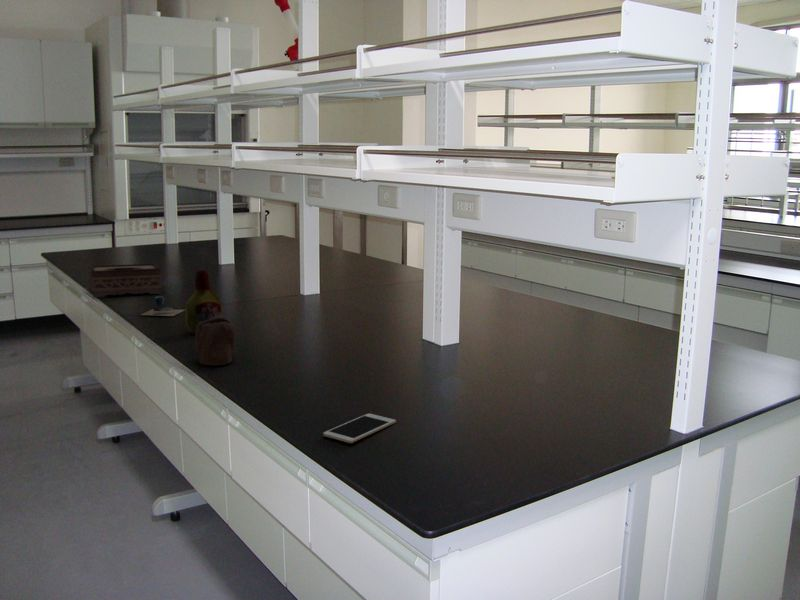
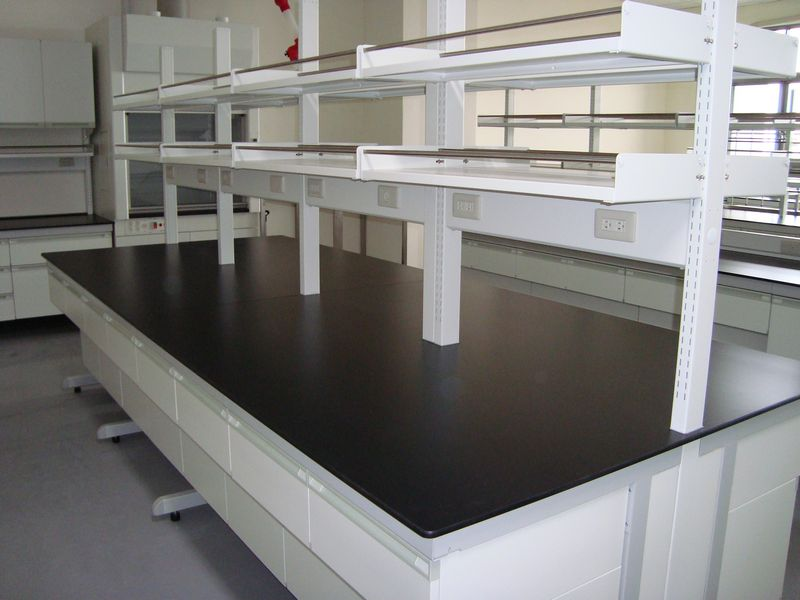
- cup [140,295,185,317]
- cell phone [322,413,397,444]
- mug [194,317,237,366]
- bottle [184,268,223,334]
- tissue box [89,263,163,298]
